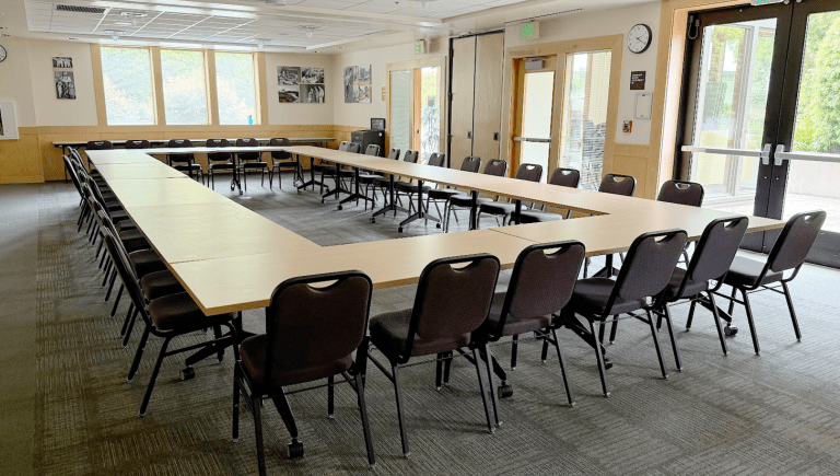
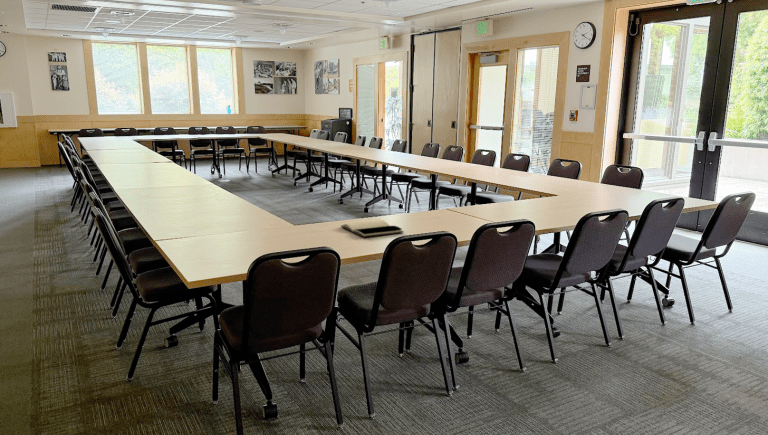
+ book [340,218,405,238]
